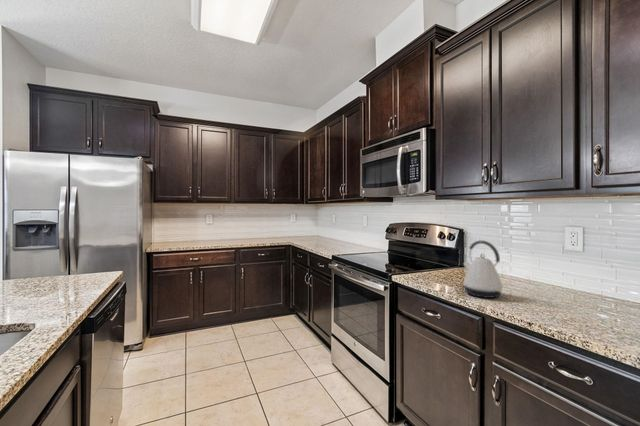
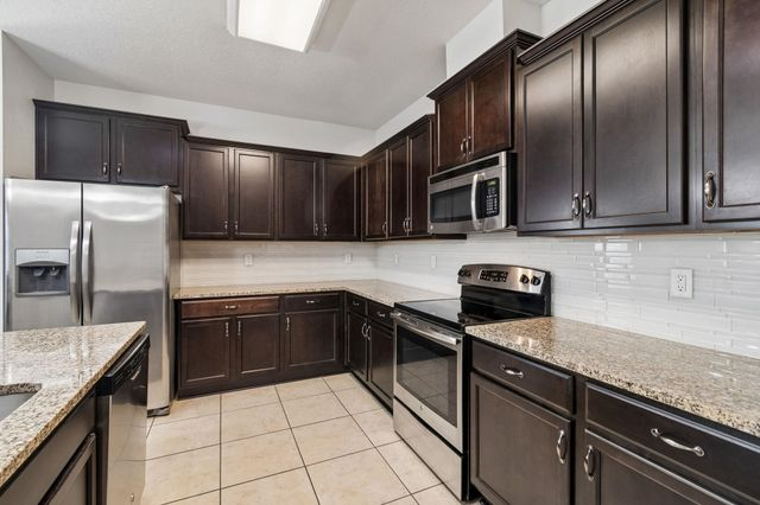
- kettle [462,240,504,299]
